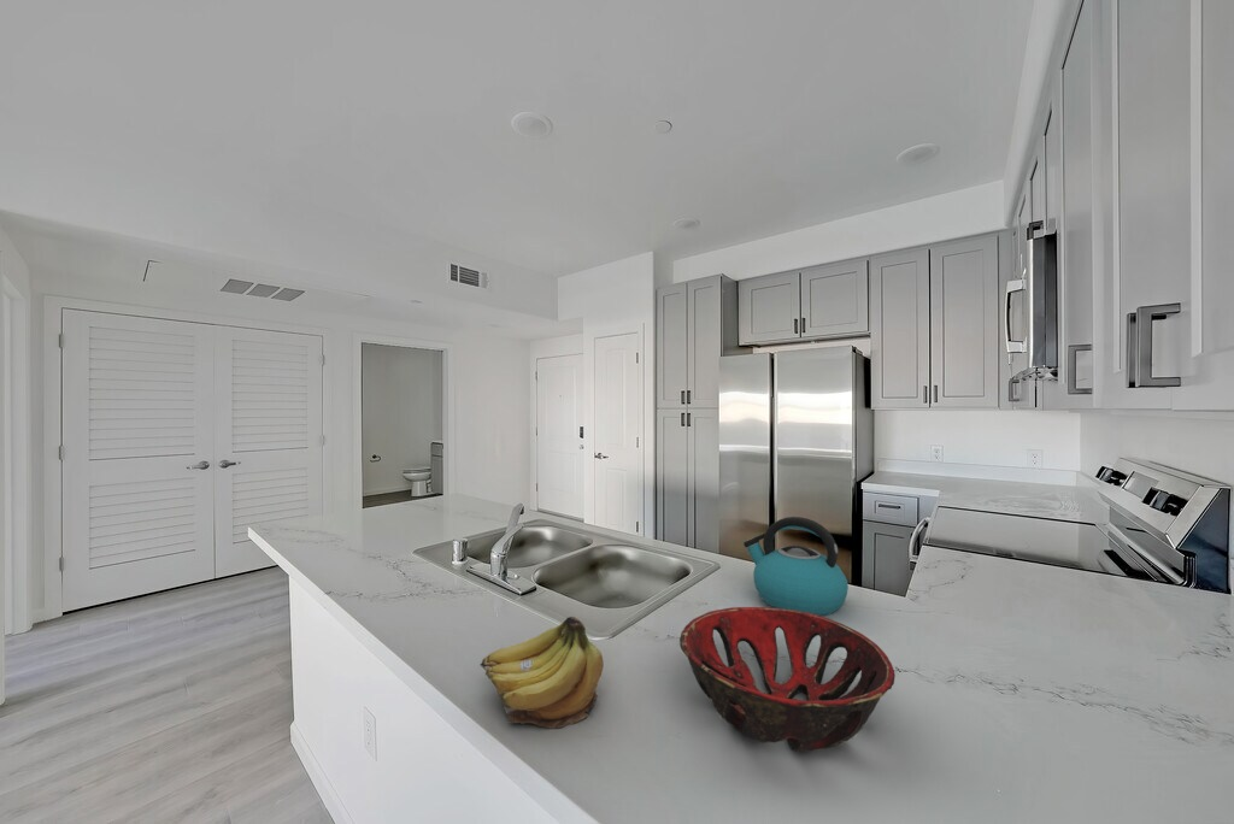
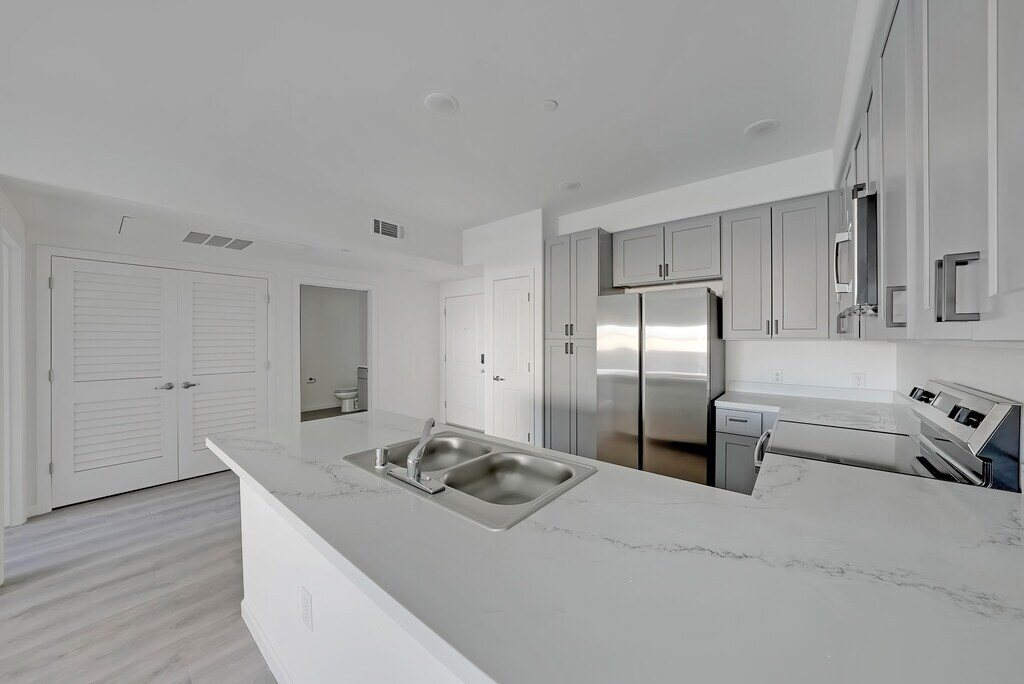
- kettle [742,516,850,617]
- fruit [478,616,605,729]
- decorative bowl [678,606,897,752]
